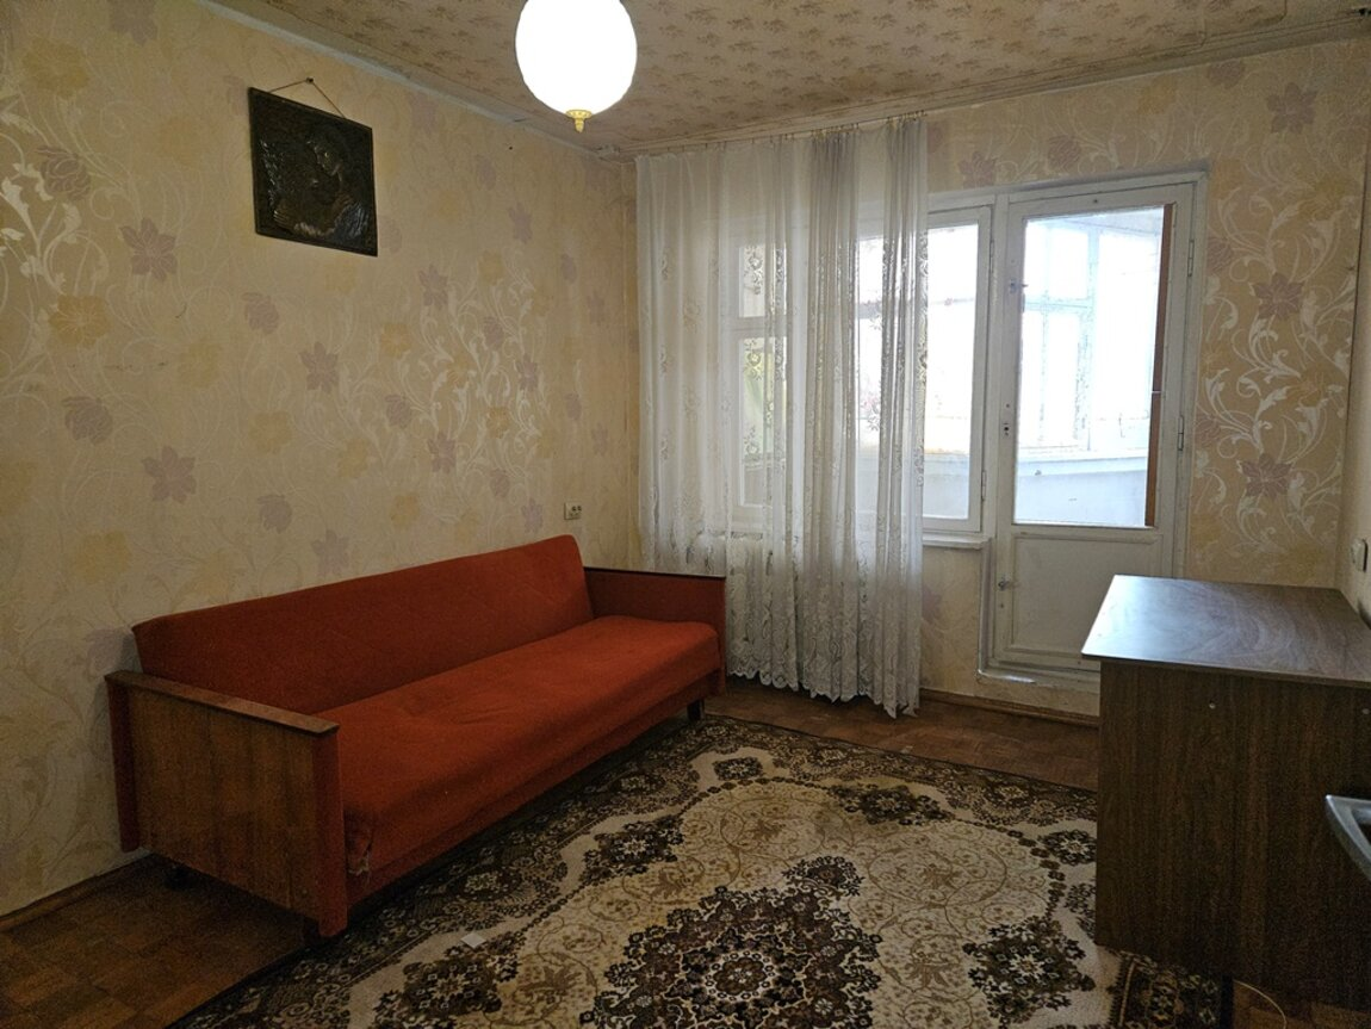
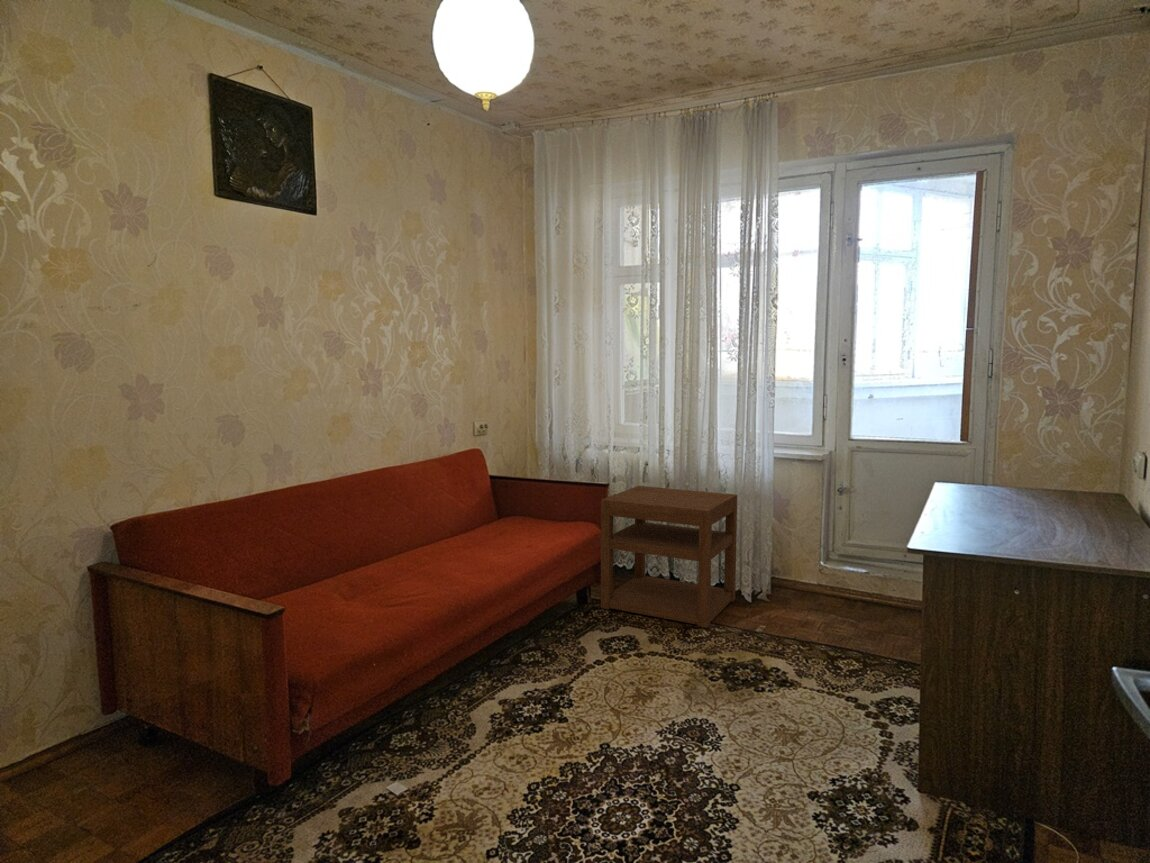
+ nightstand [600,485,738,629]
